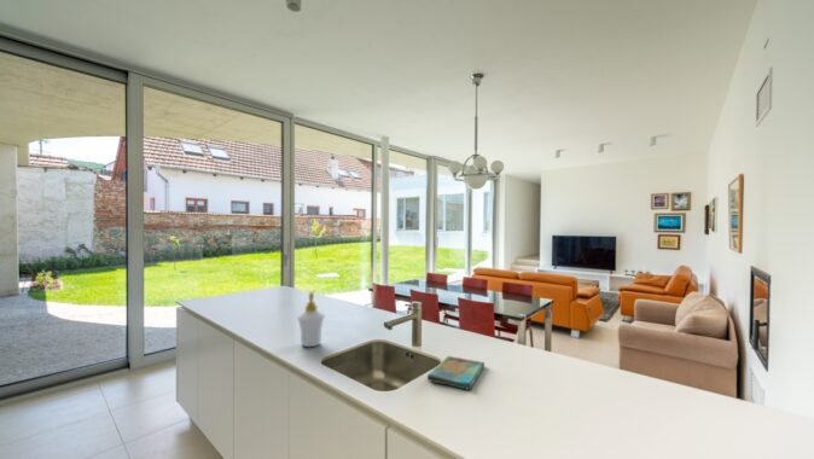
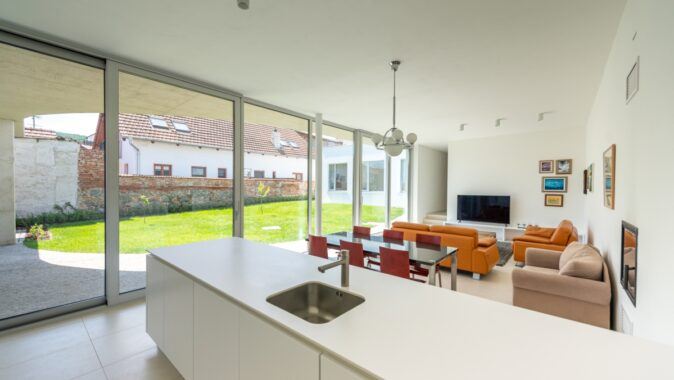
- dish towel [426,355,486,391]
- soap bottle [296,291,326,348]
